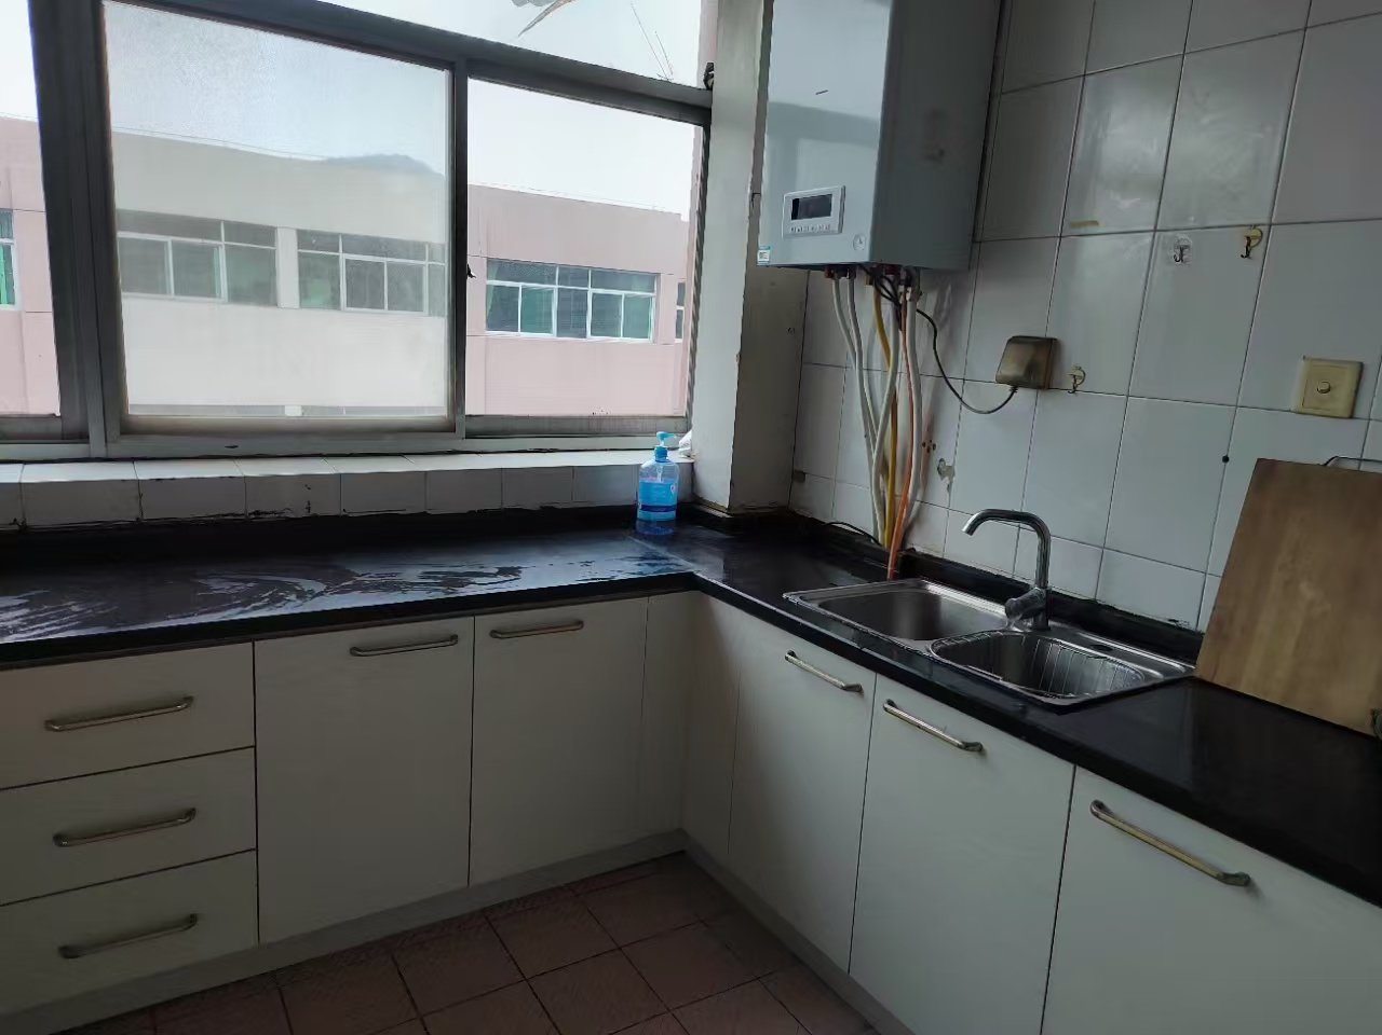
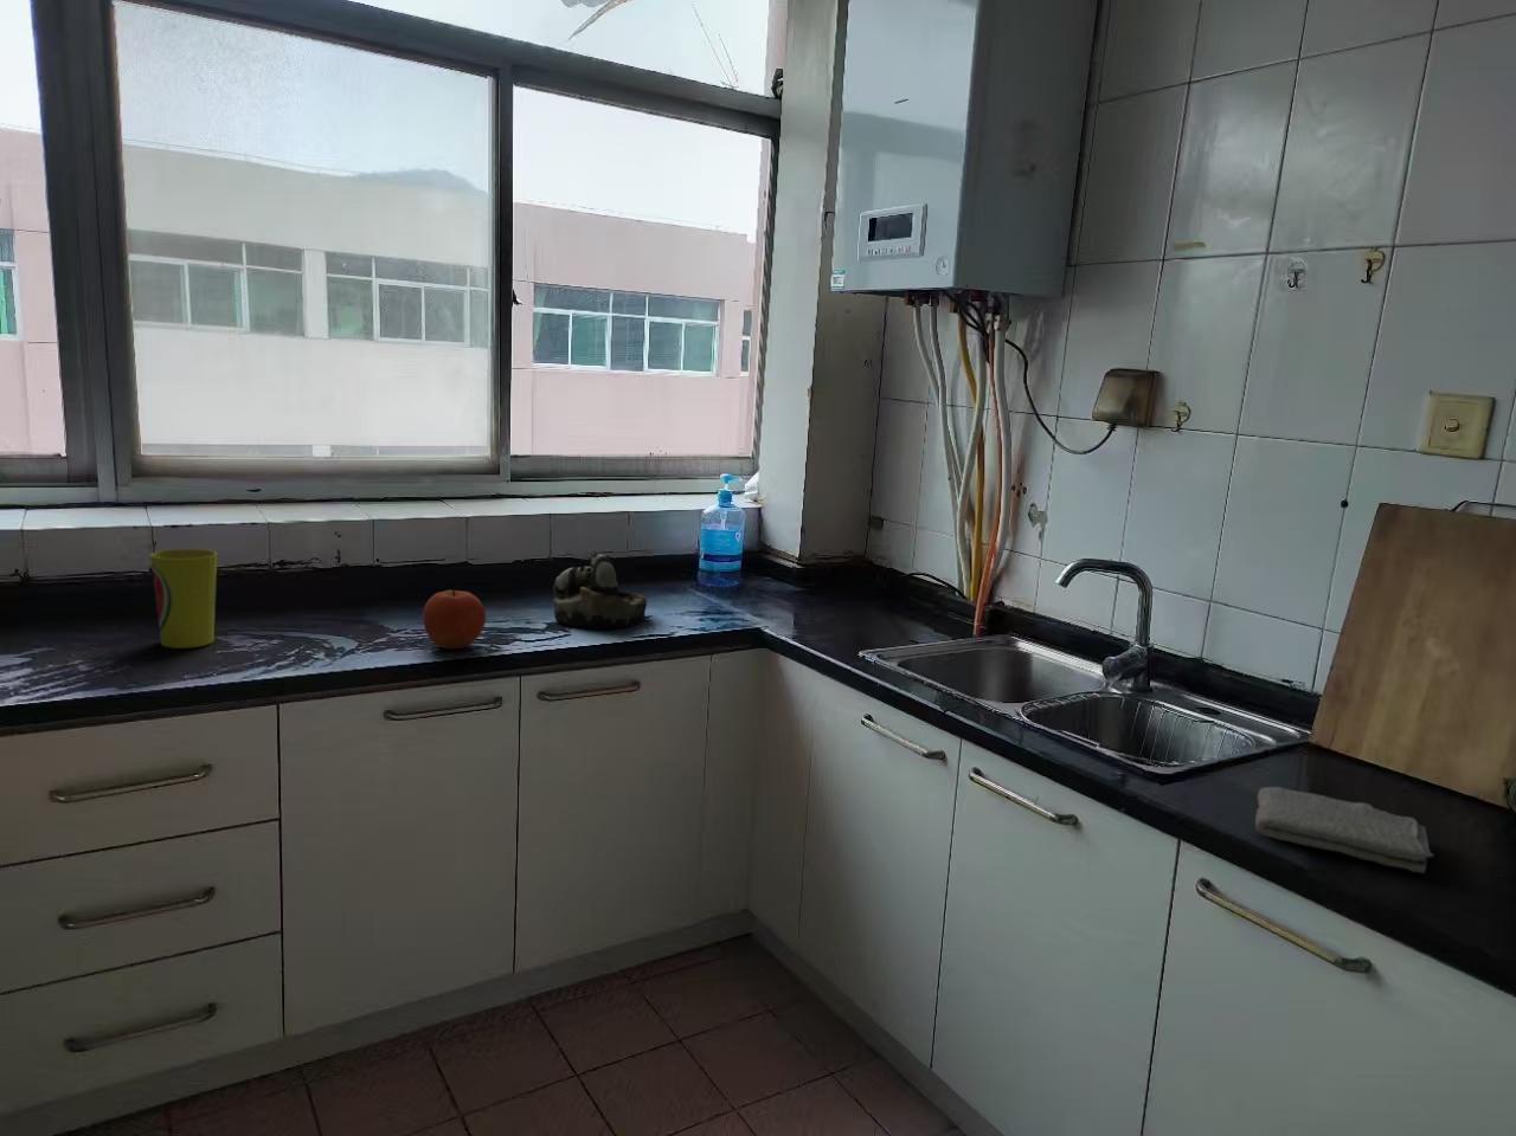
+ cup [149,548,220,649]
+ bowl [551,551,648,630]
+ washcloth [1255,785,1436,875]
+ fruit [421,589,487,649]
